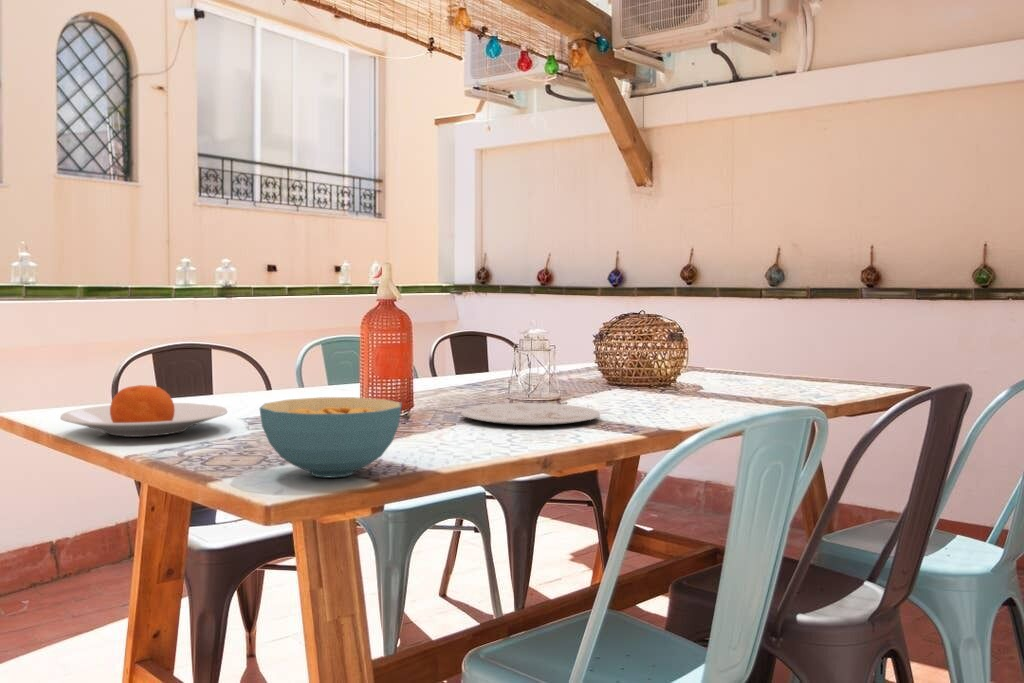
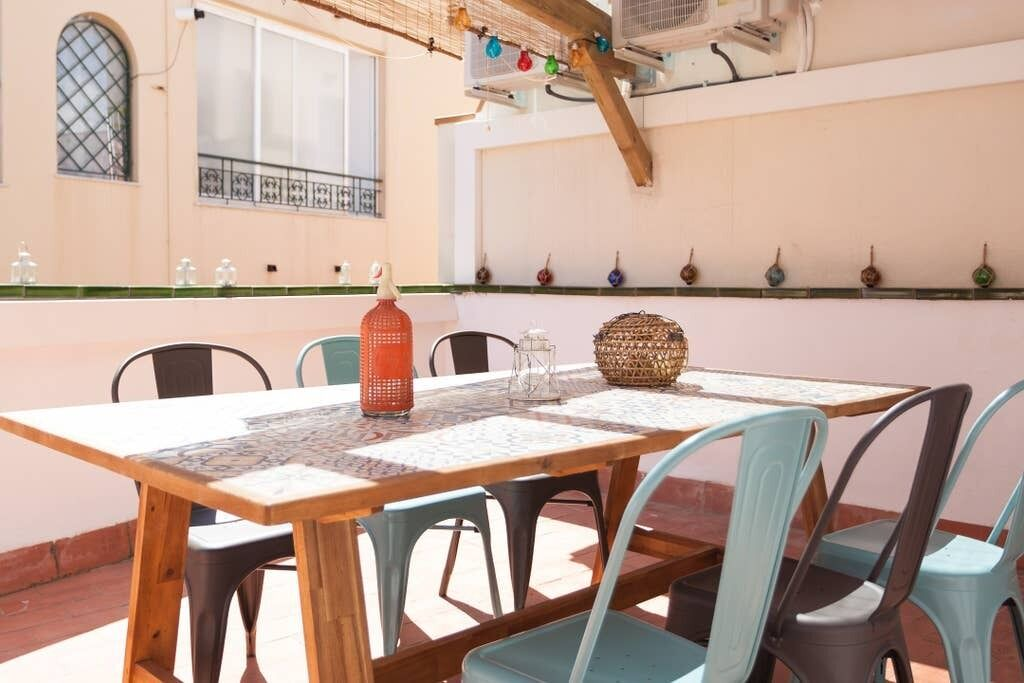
- cereal bowl [259,396,402,479]
- plate [59,384,228,438]
- plate [460,402,601,426]
